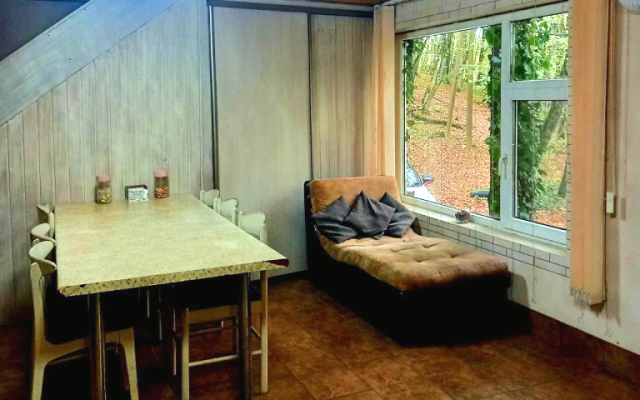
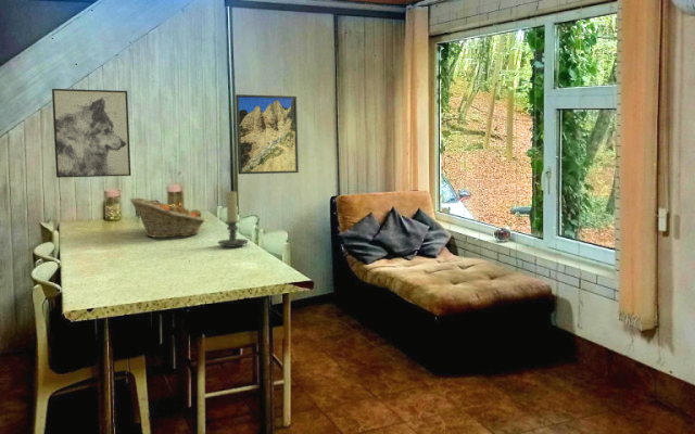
+ fruit basket [129,196,206,239]
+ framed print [235,93,300,175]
+ wall art [51,88,132,179]
+ candle holder [217,190,249,248]
